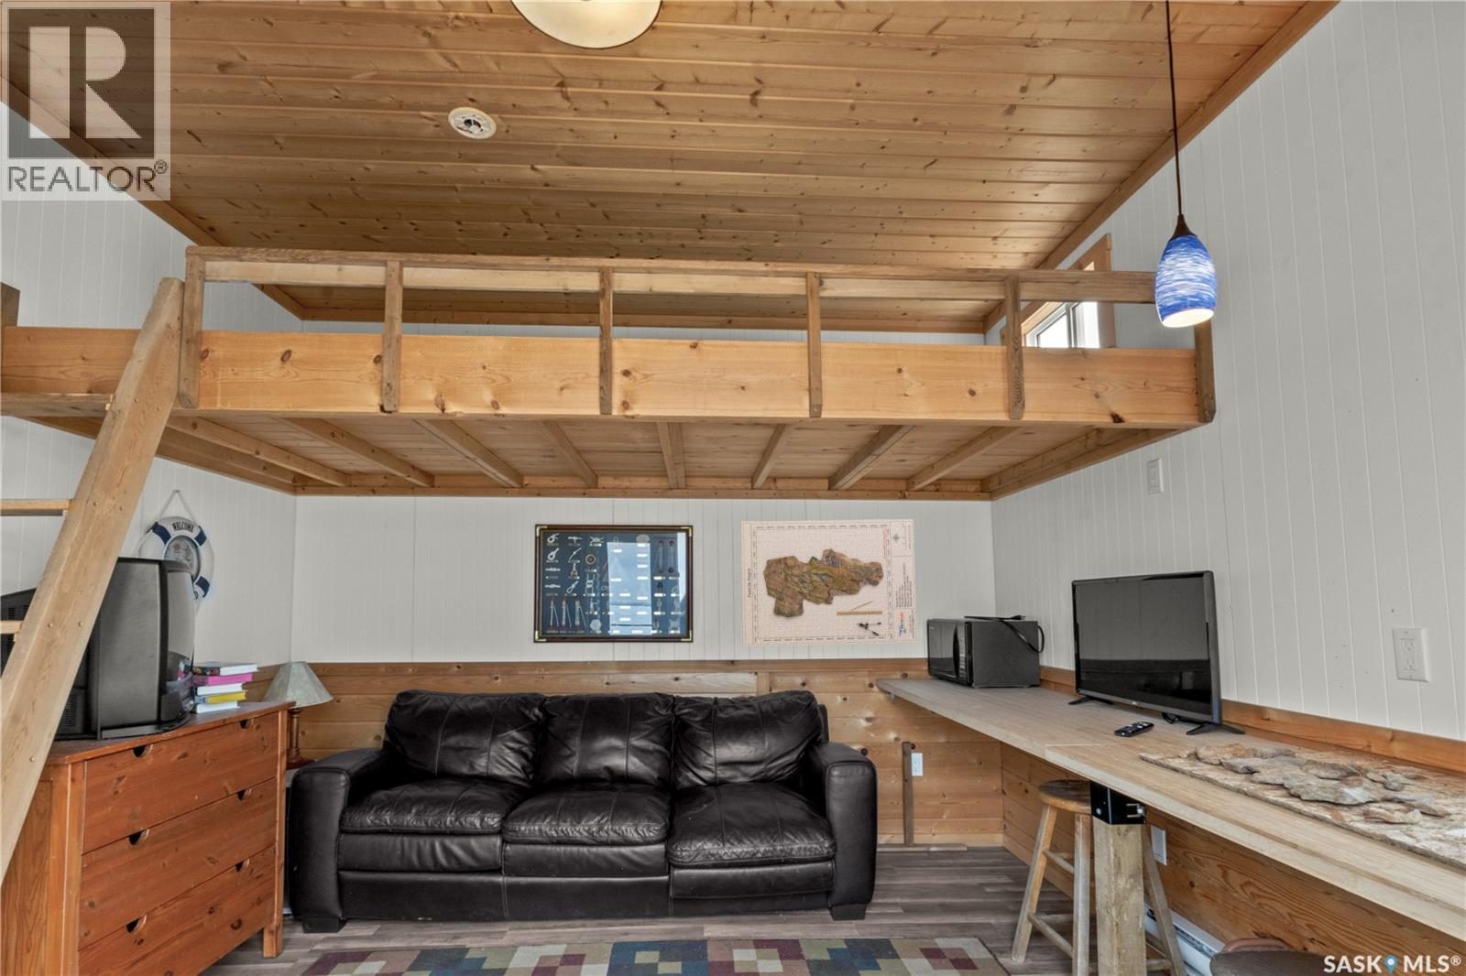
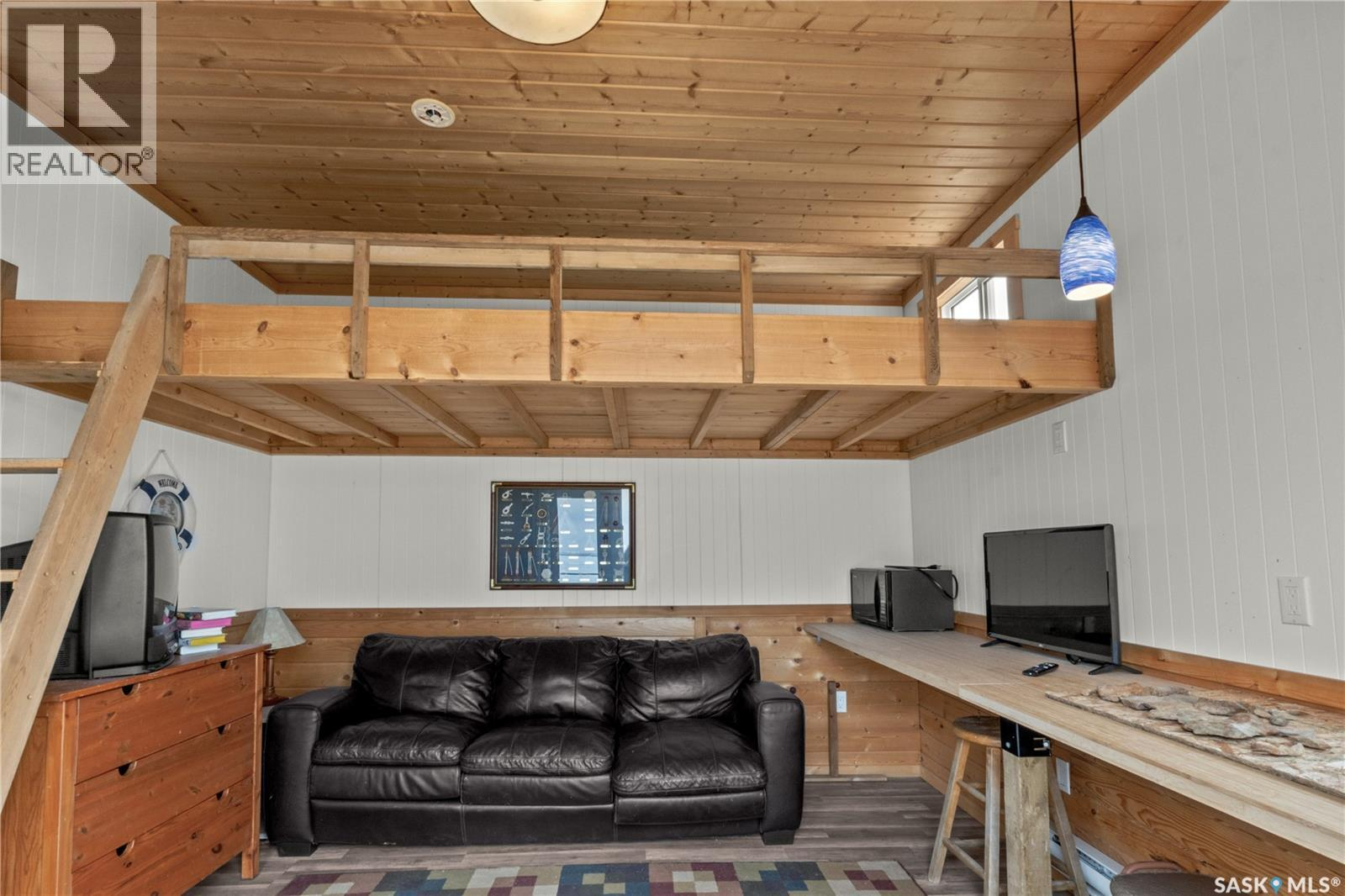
- map [740,518,918,647]
